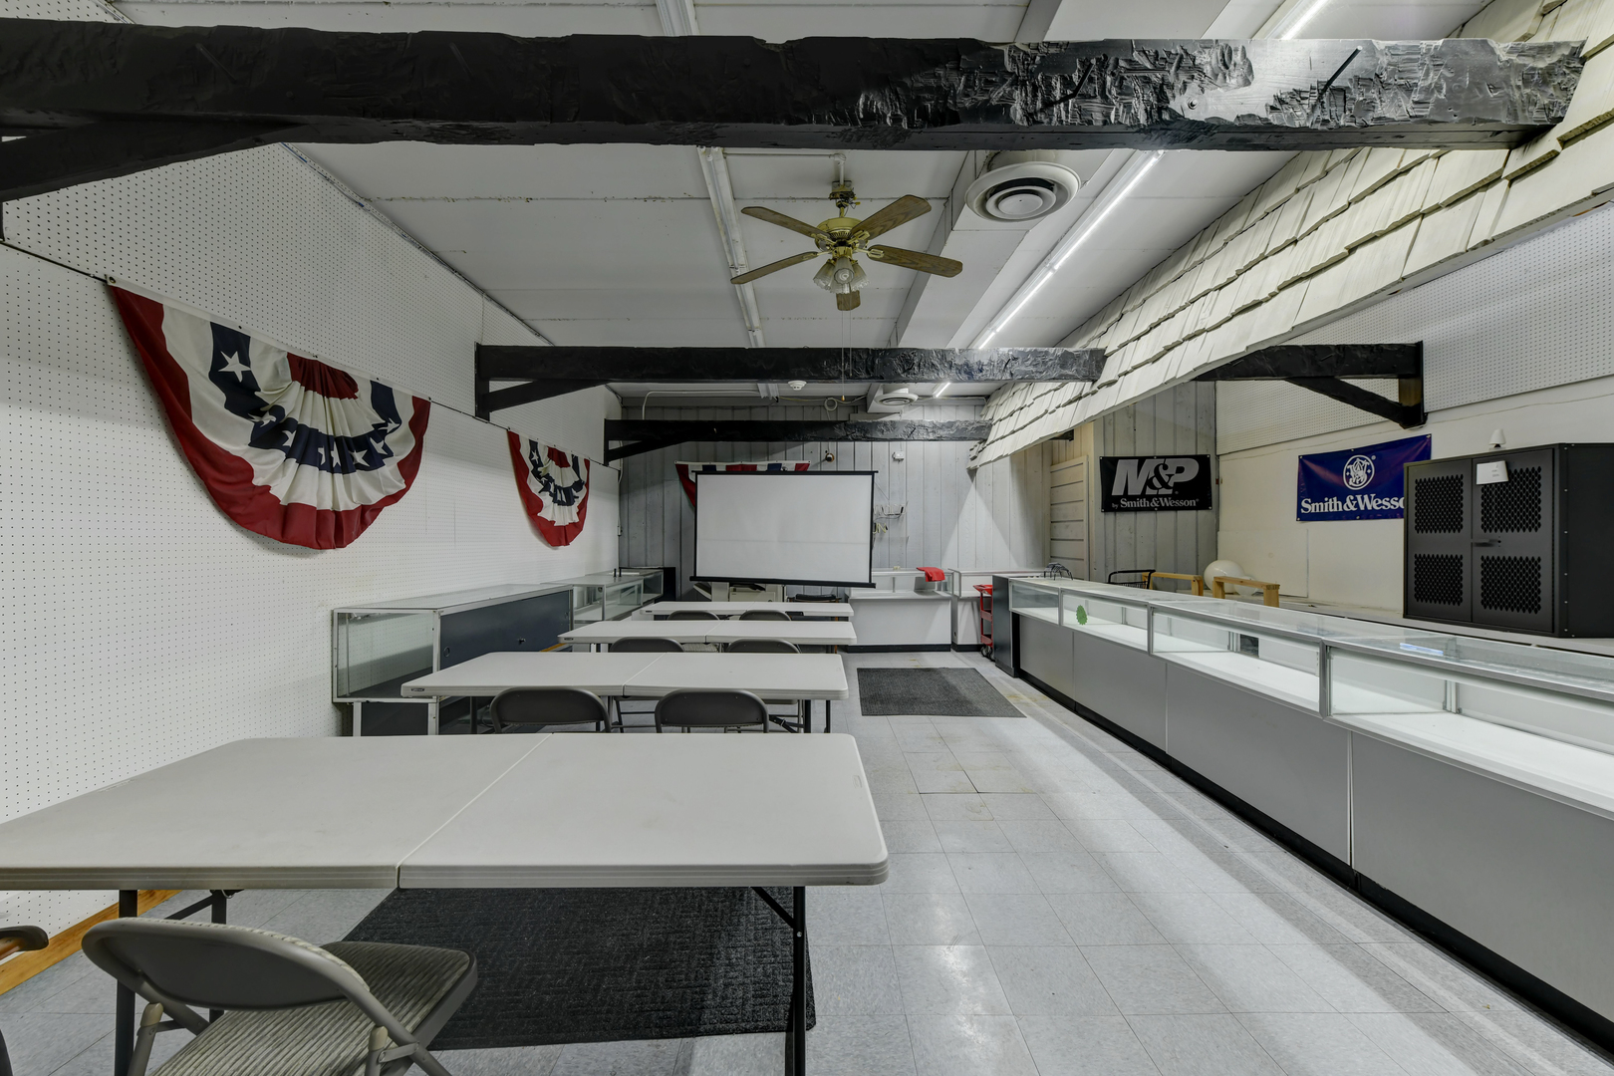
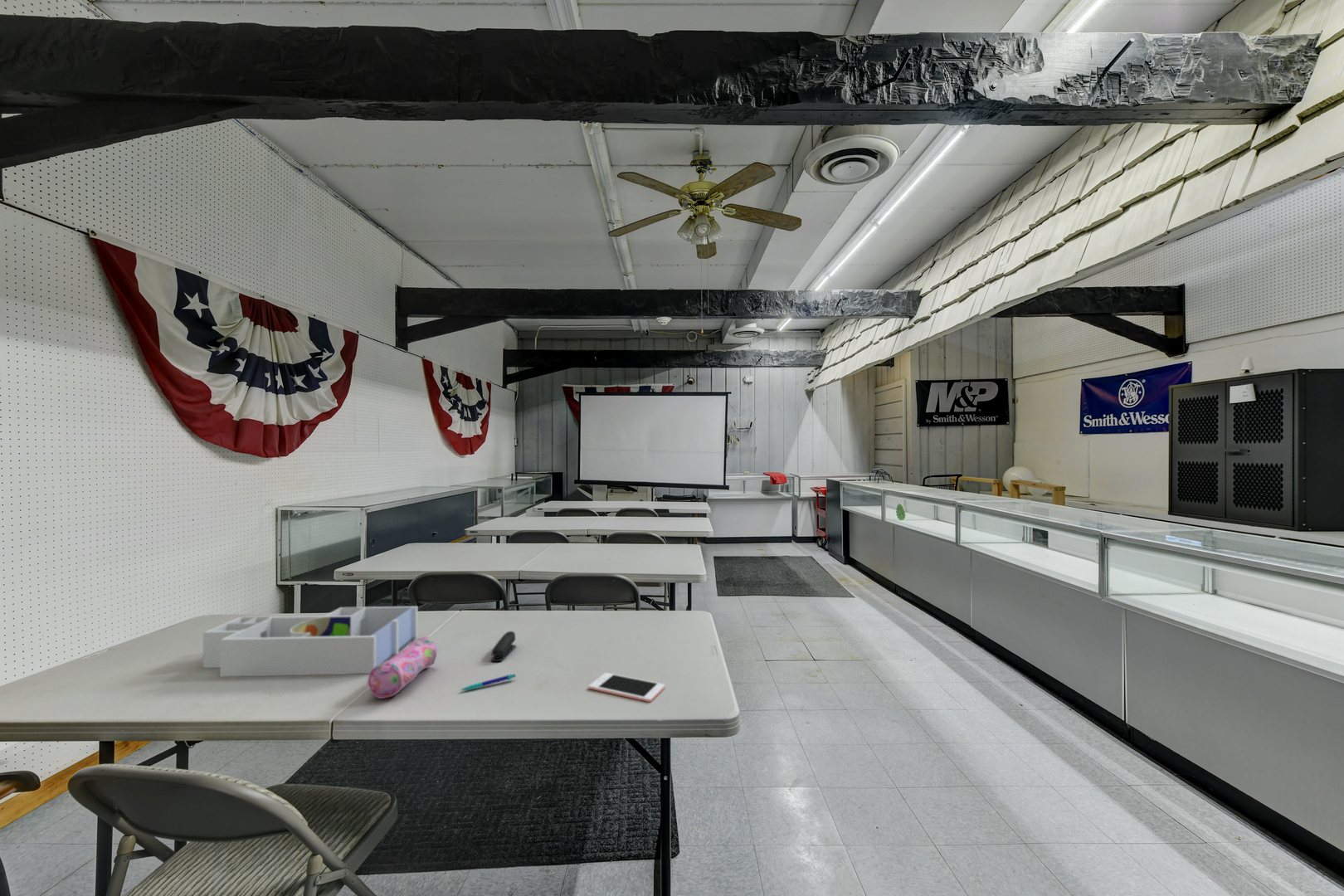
+ stapler [490,631,517,662]
+ pencil case [367,635,438,699]
+ cell phone [588,672,665,703]
+ pen [460,673,517,691]
+ desk organizer [202,606,418,678]
